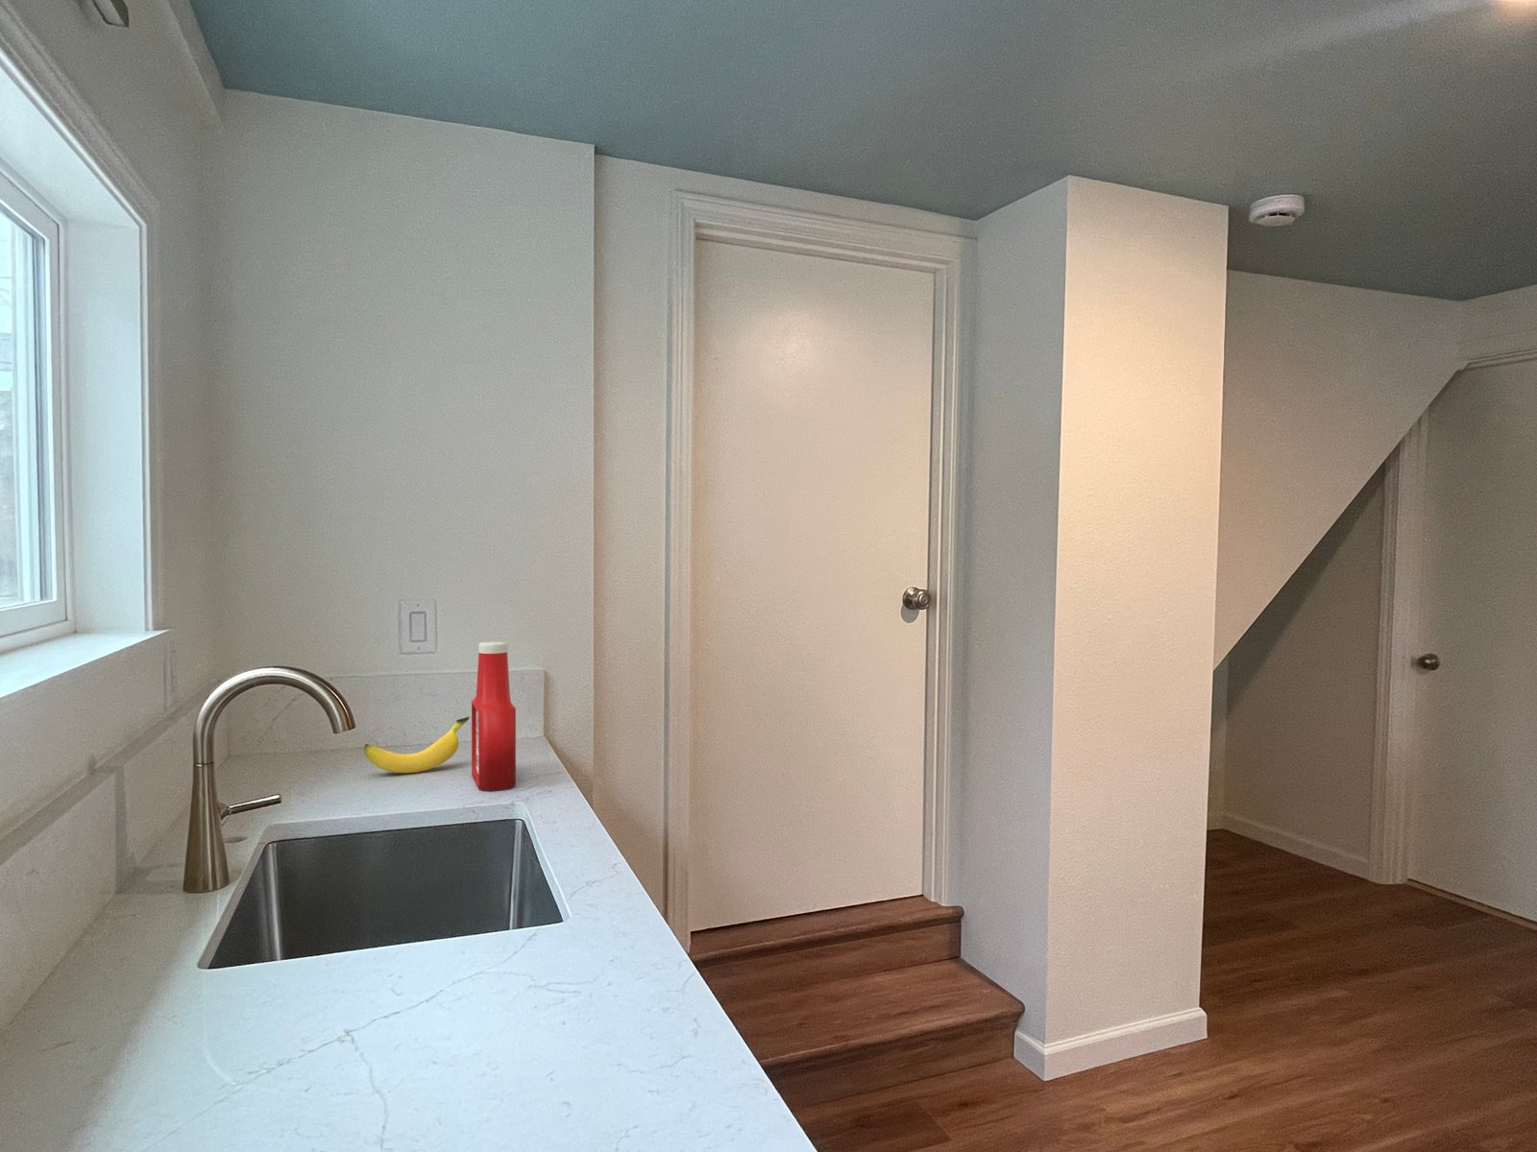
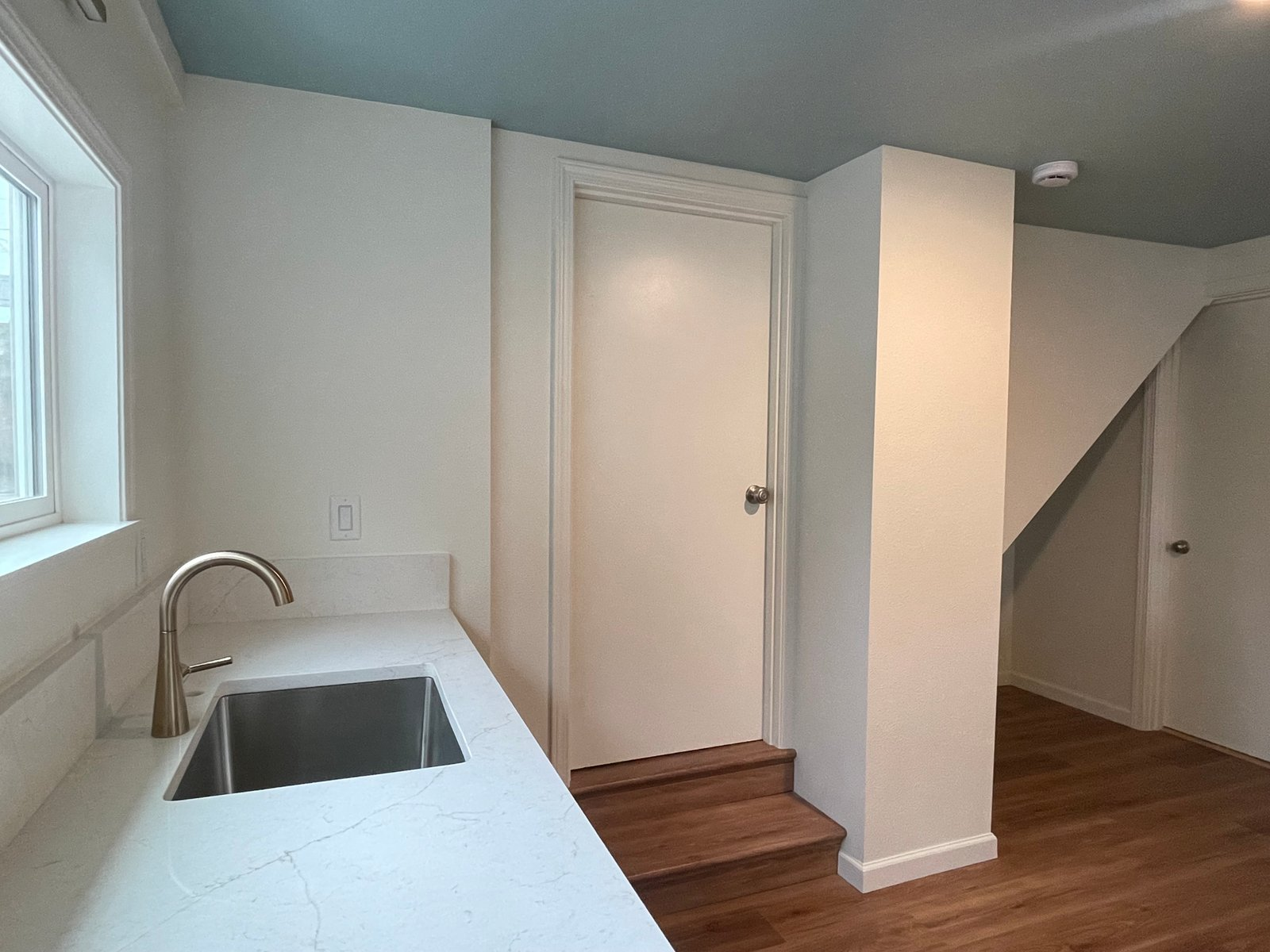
- soap bottle [471,640,517,791]
- banana [363,716,470,773]
